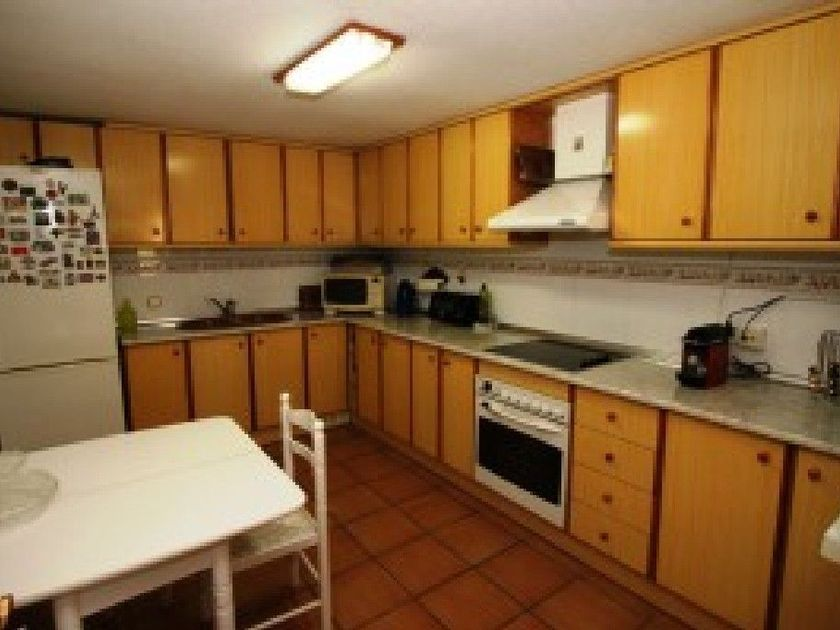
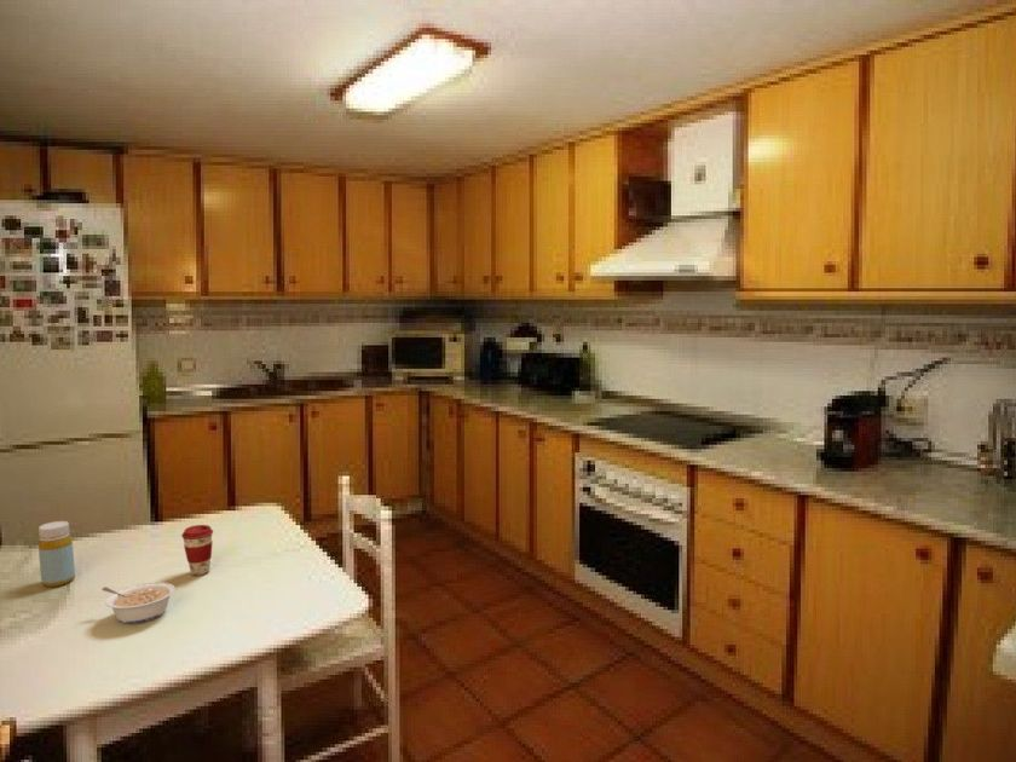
+ bottle [37,520,76,588]
+ coffee cup [180,524,214,577]
+ legume [100,582,177,625]
